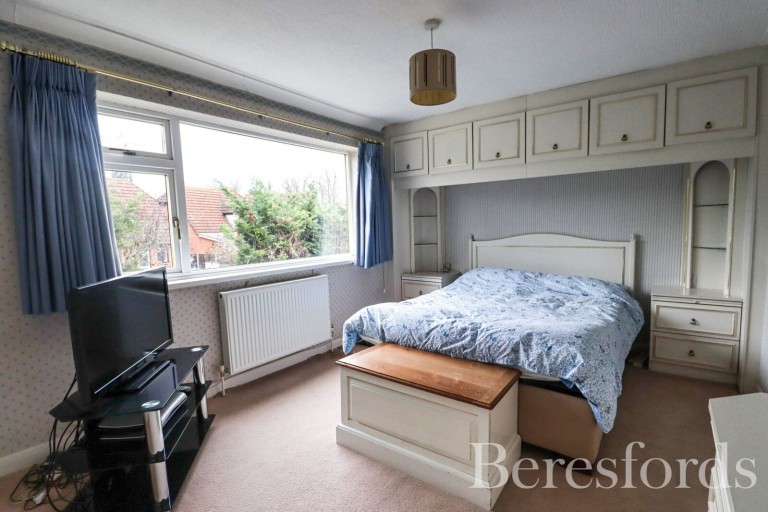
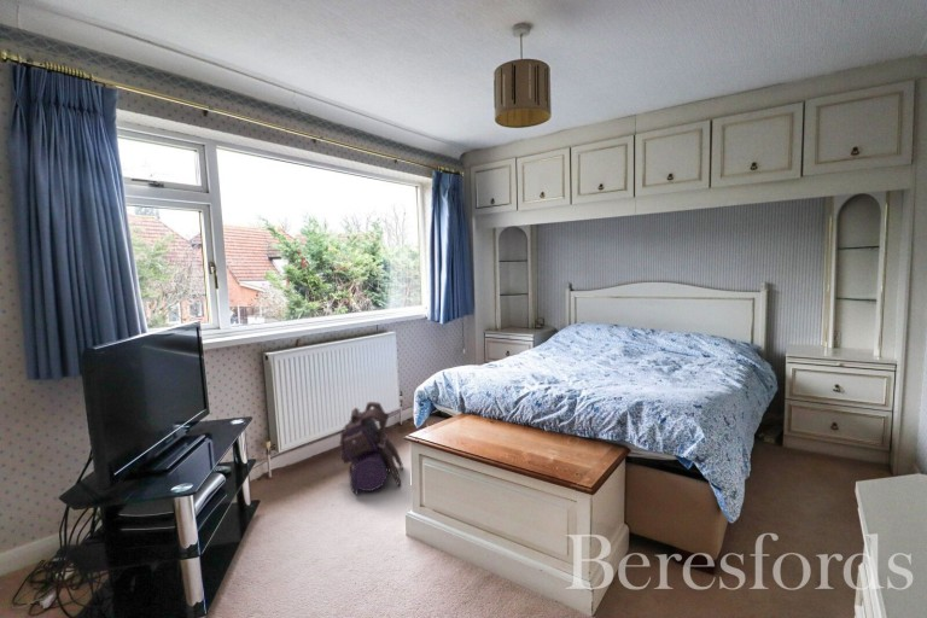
+ backpack [337,401,404,496]
